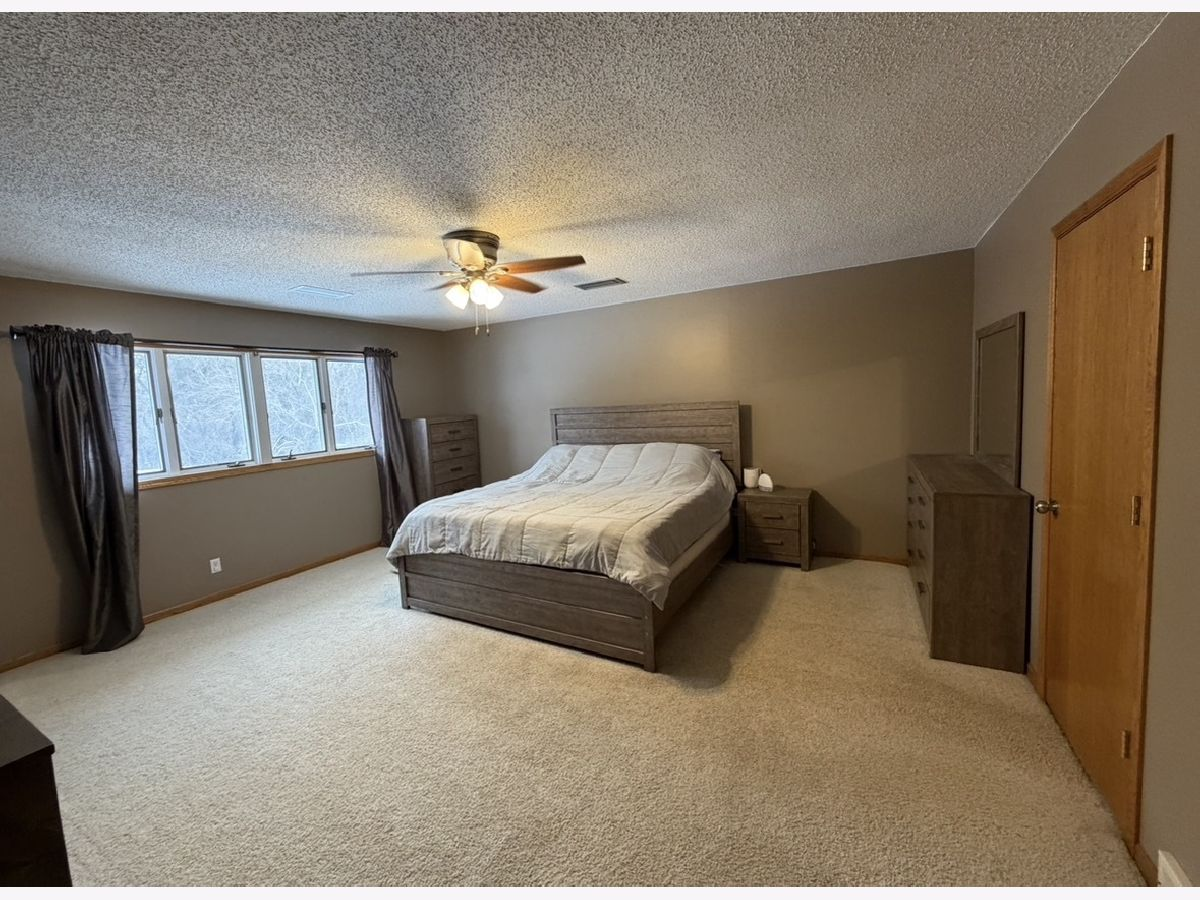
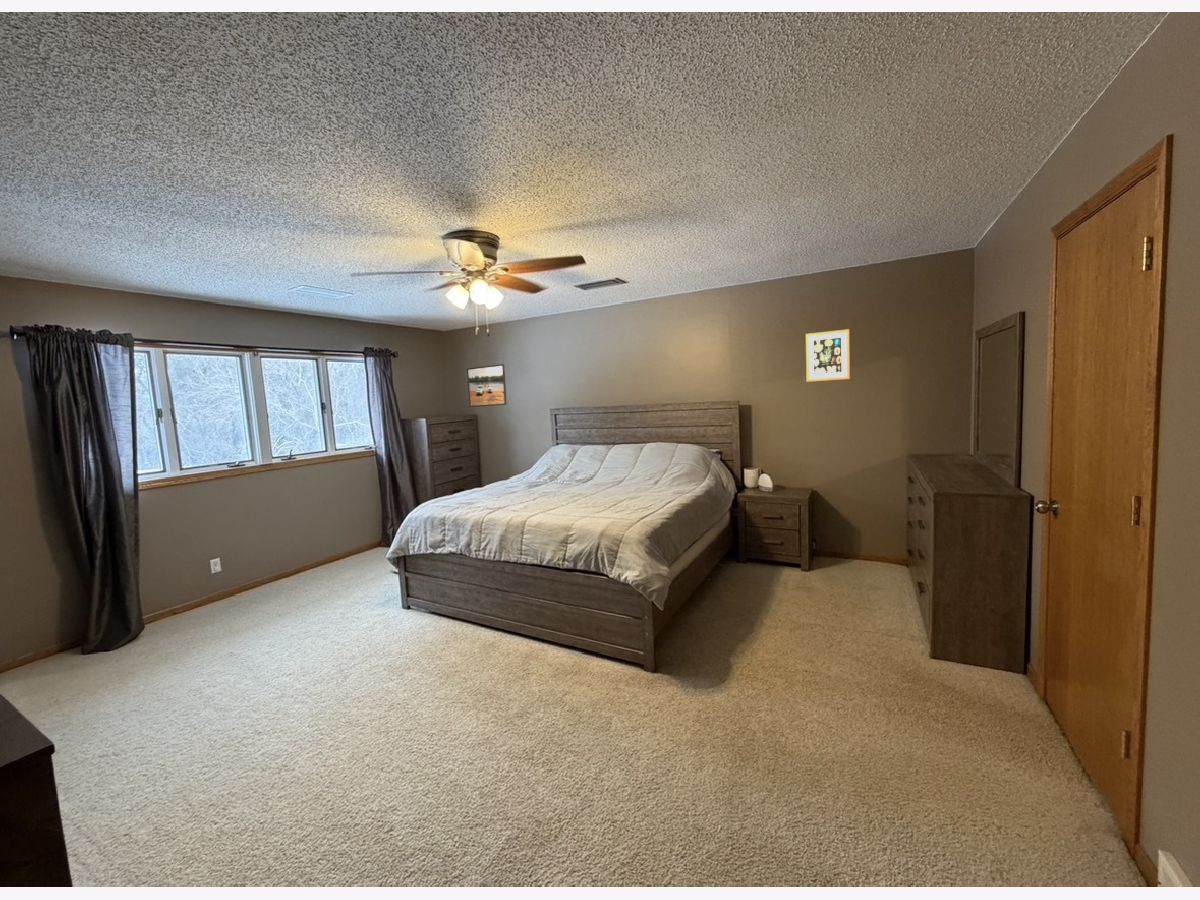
+ wall art [805,328,851,383]
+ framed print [466,363,508,408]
